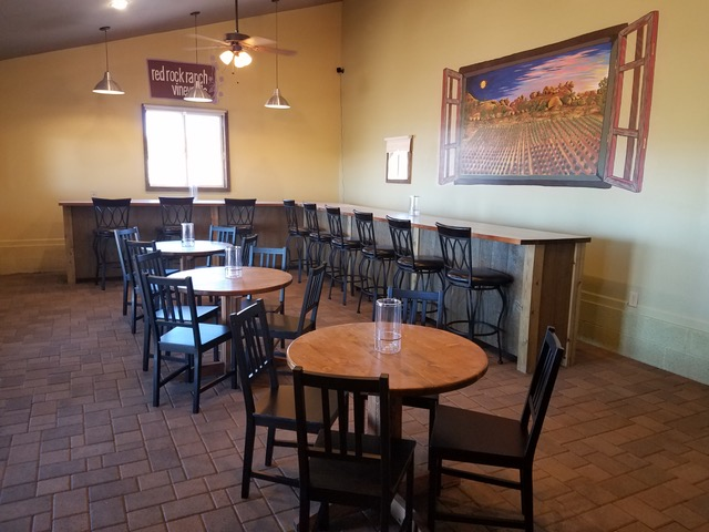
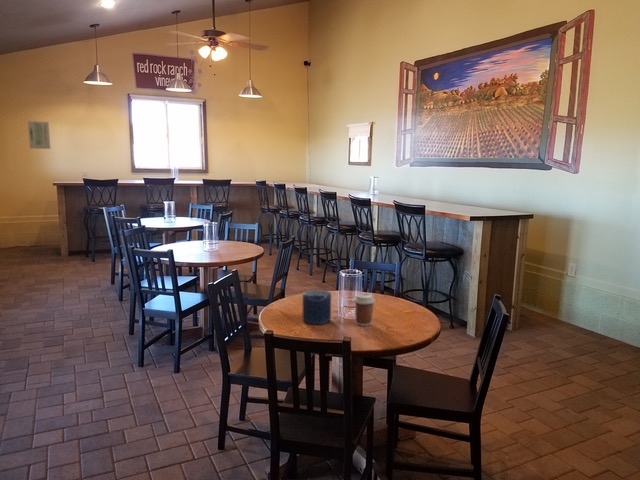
+ wall art [27,120,51,150]
+ coffee cup [352,292,376,327]
+ candle [301,289,332,325]
